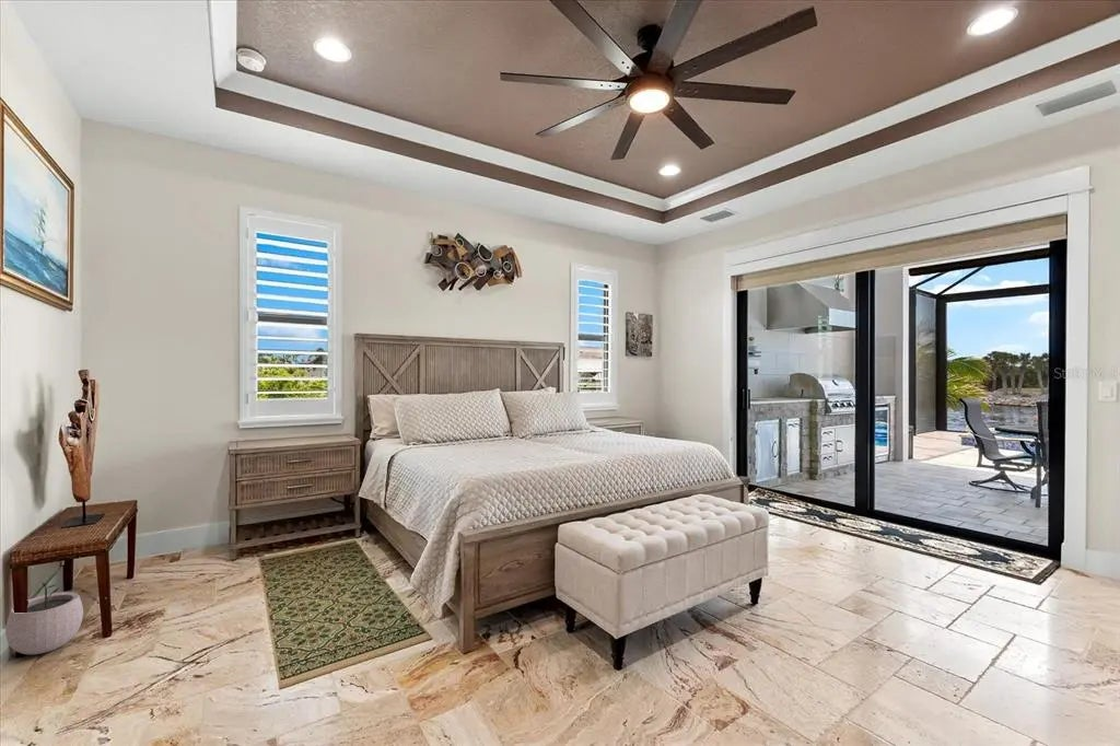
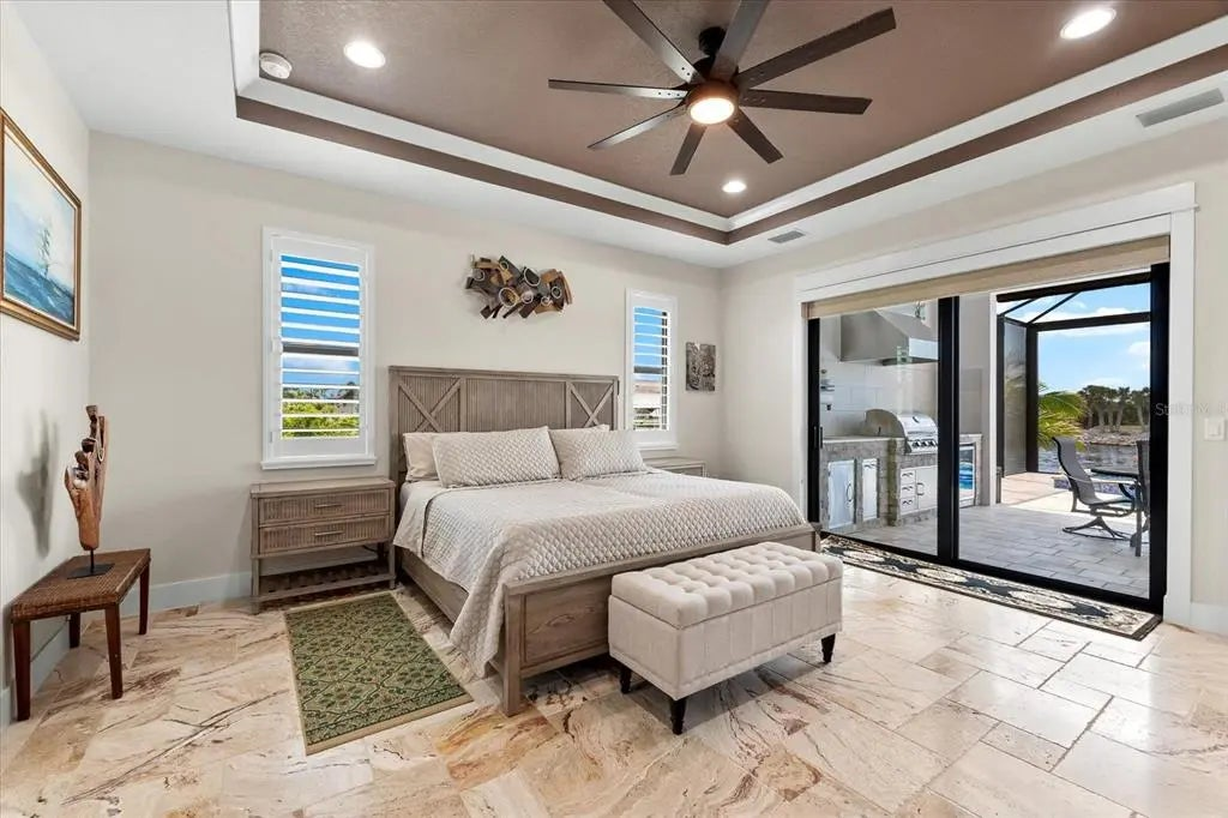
- plant pot [4,582,84,655]
